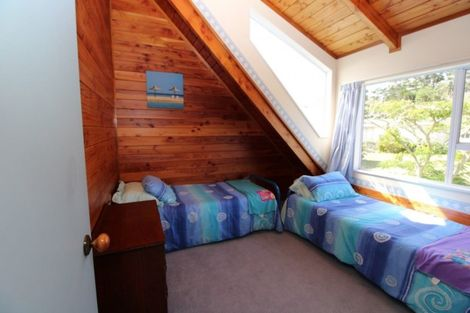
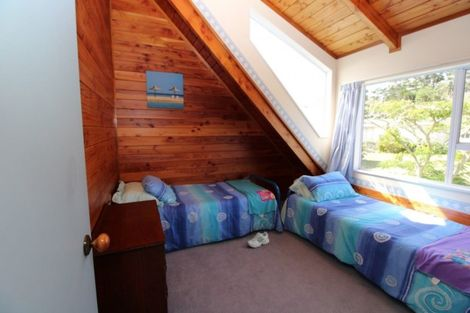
+ shoe [246,231,270,249]
